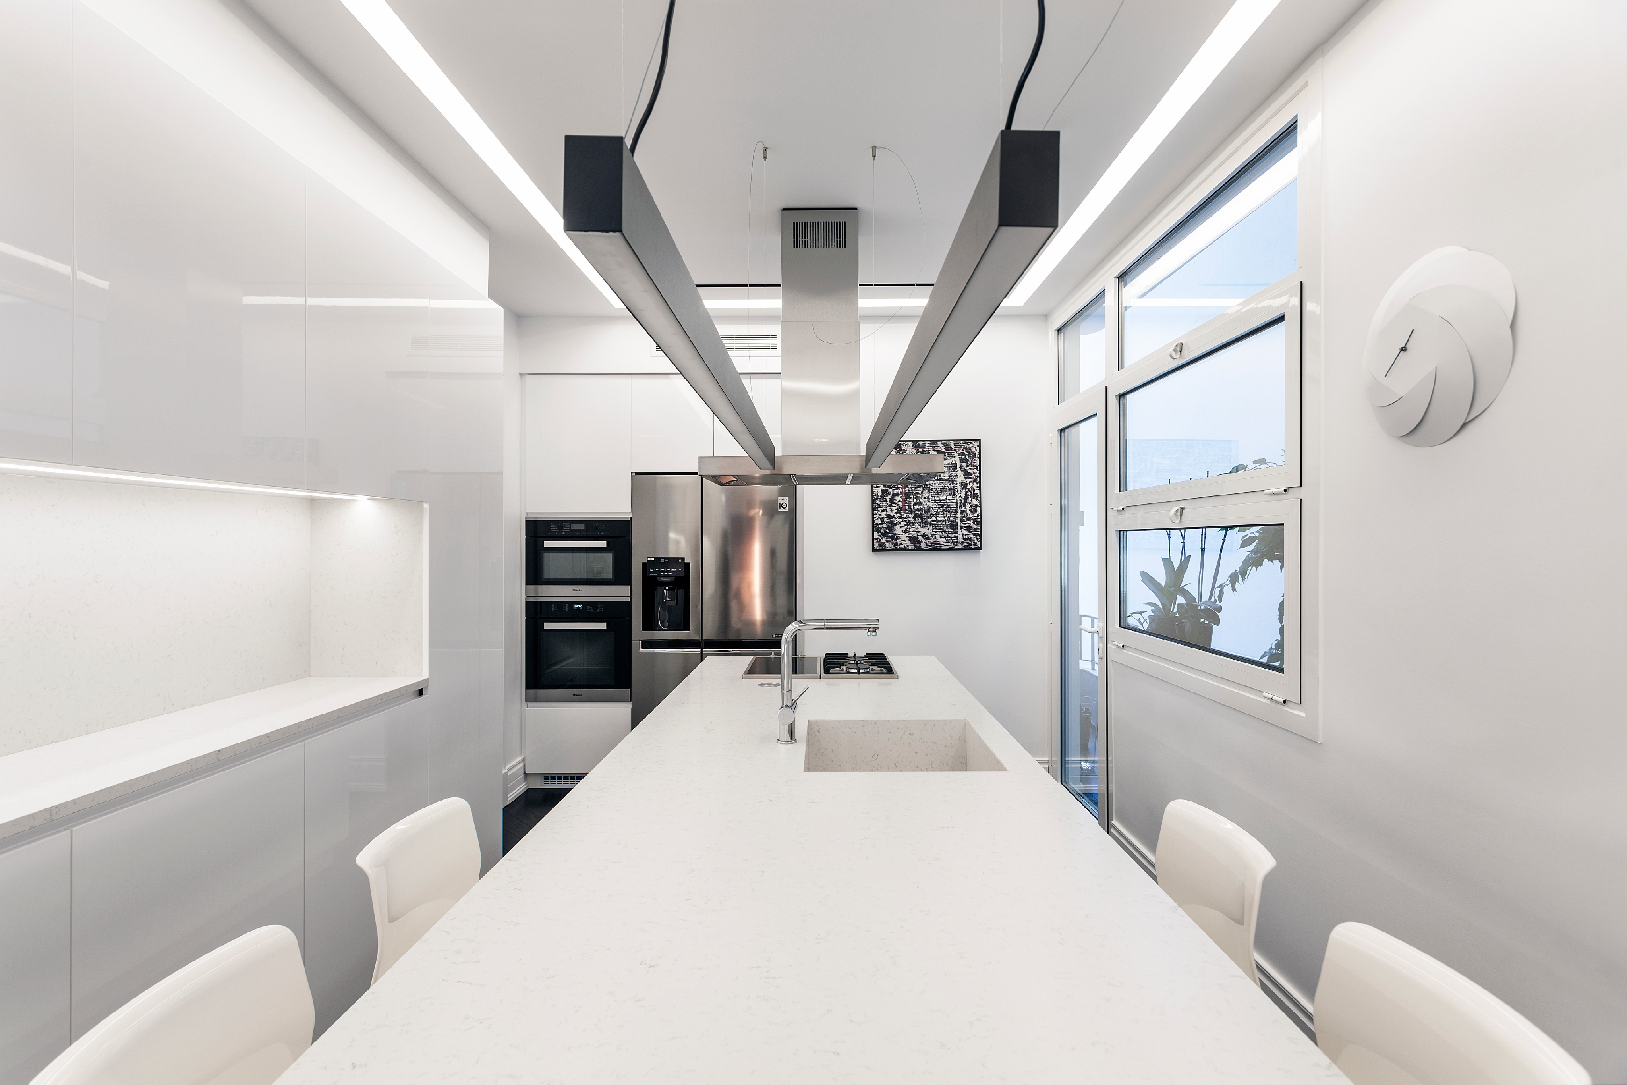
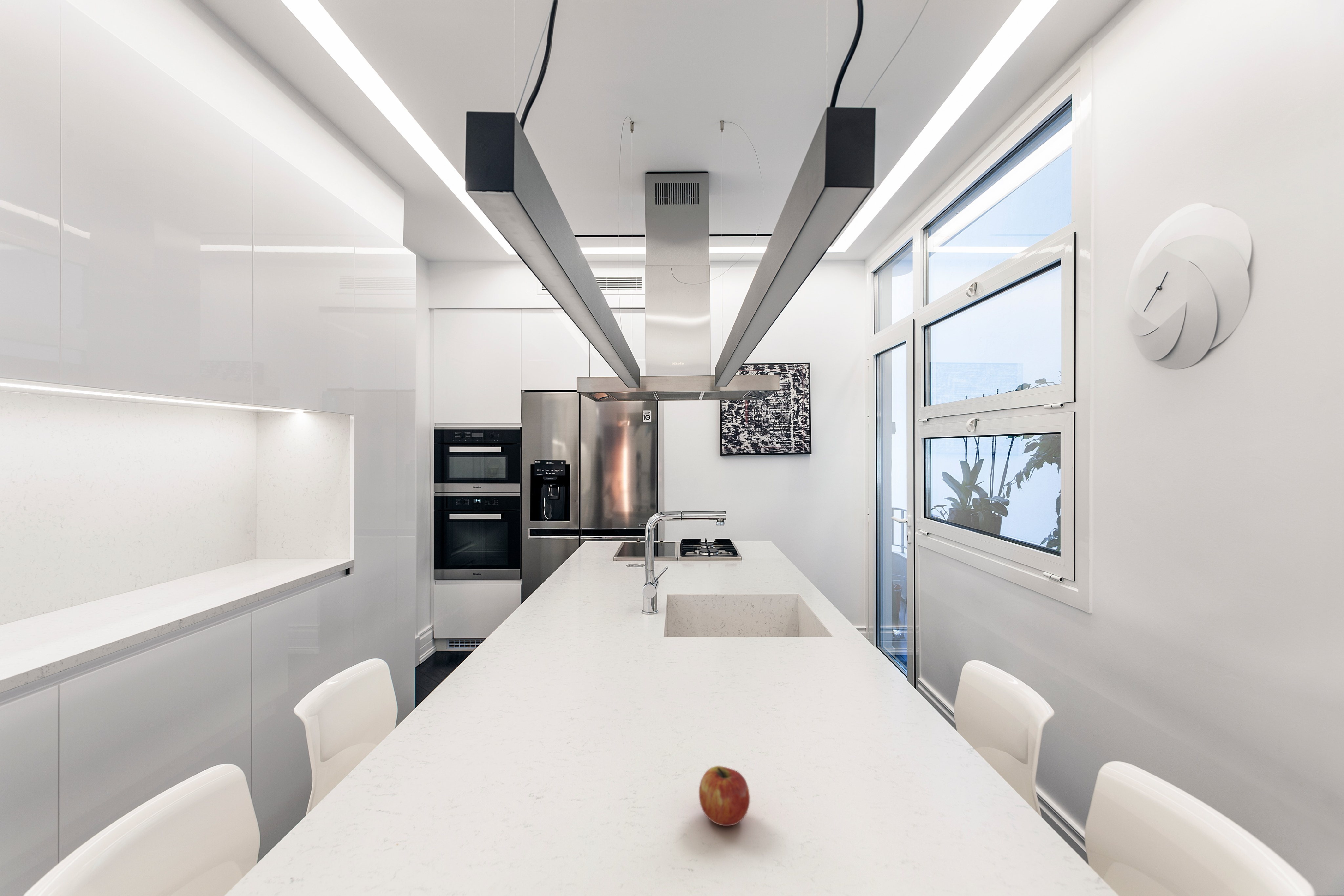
+ apple [699,766,750,826]
